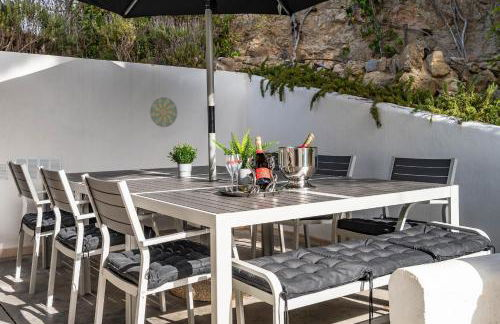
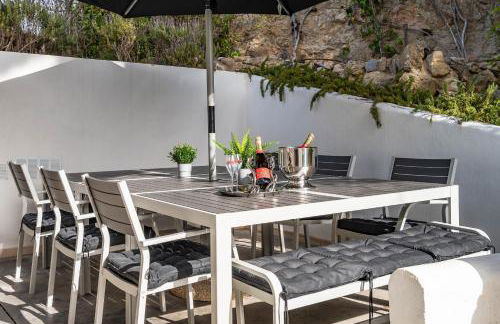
- decorative plate [149,96,178,128]
